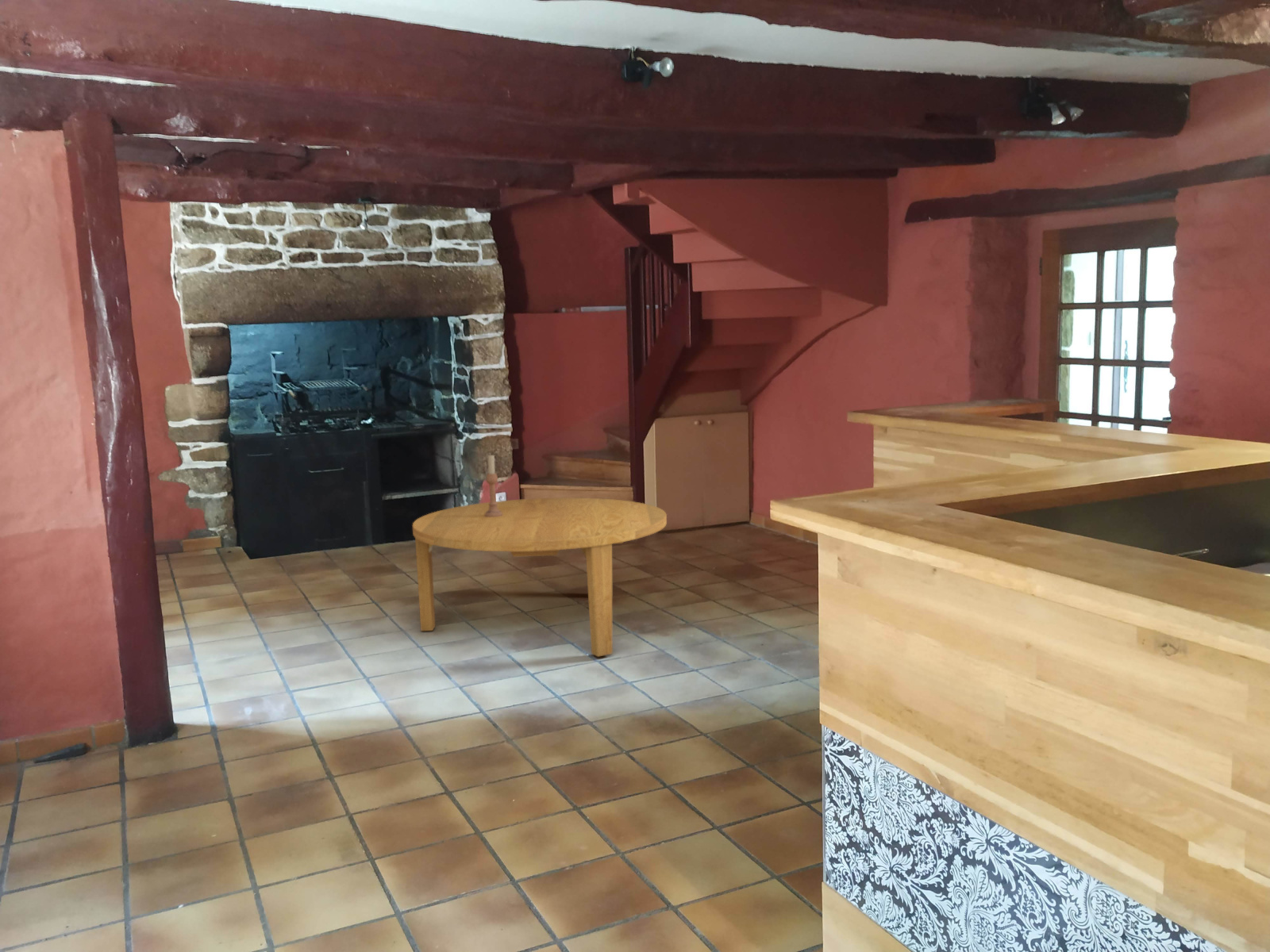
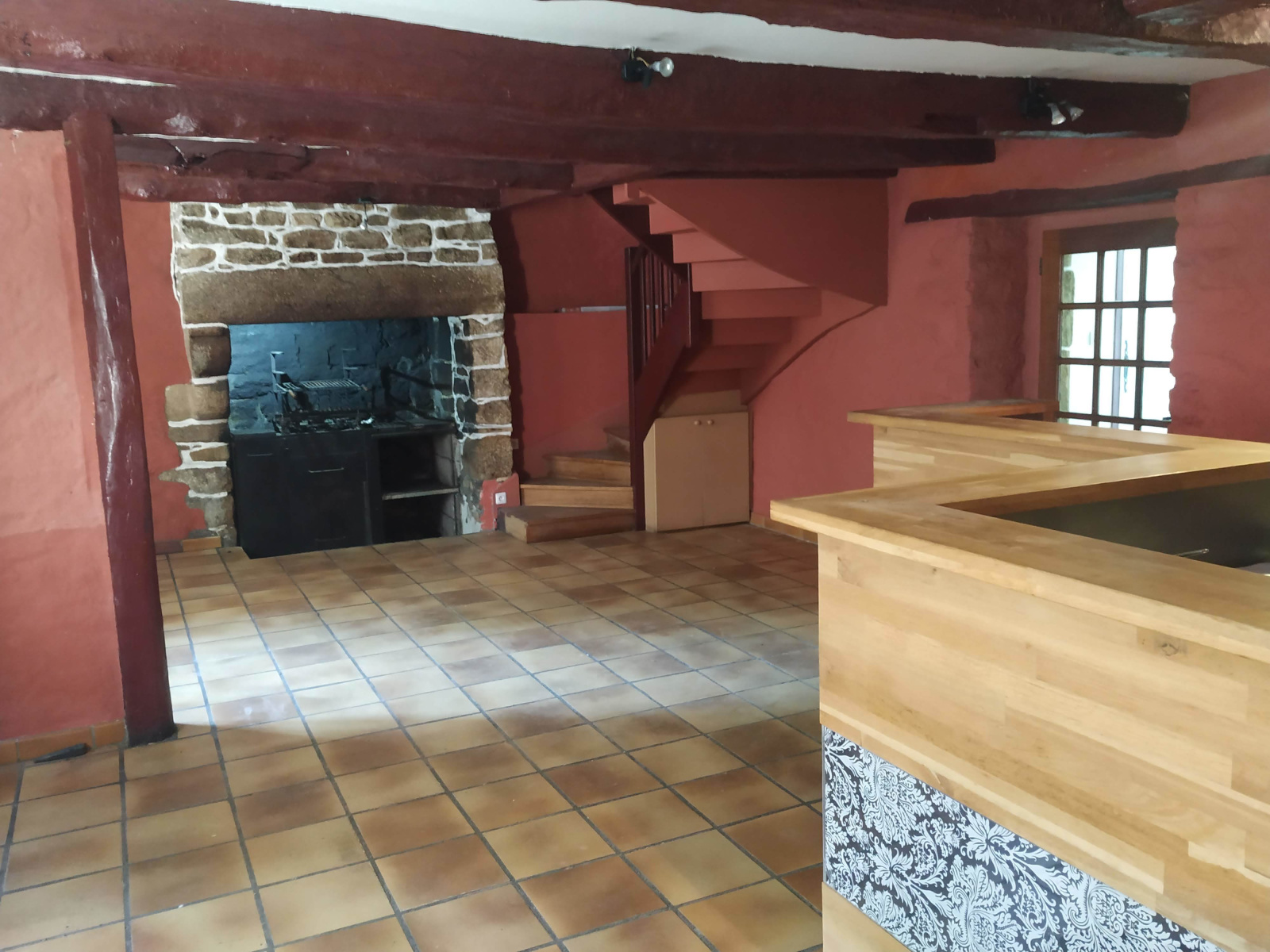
- candlestick [485,454,502,517]
- dining table [412,497,668,658]
